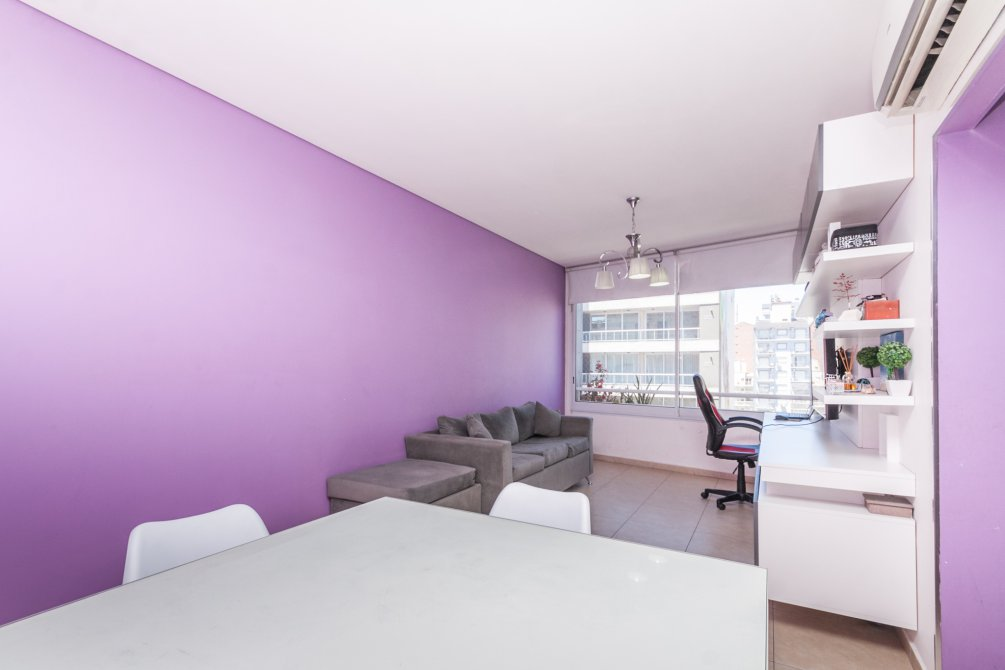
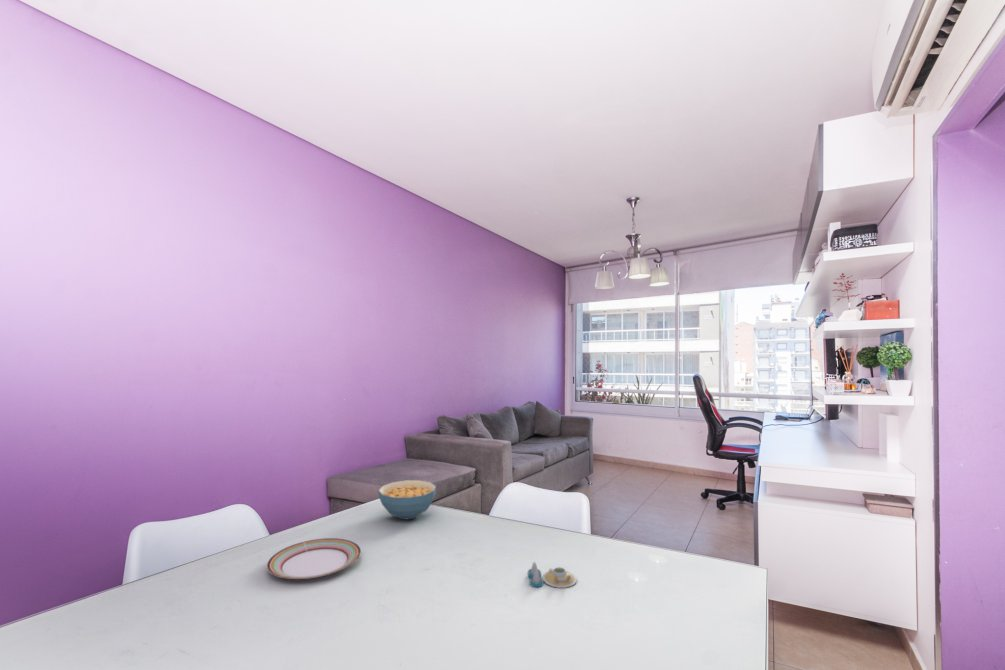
+ cereal bowl [377,479,437,520]
+ salt and pepper shaker set [527,561,578,589]
+ plate [266,537,362,580]
